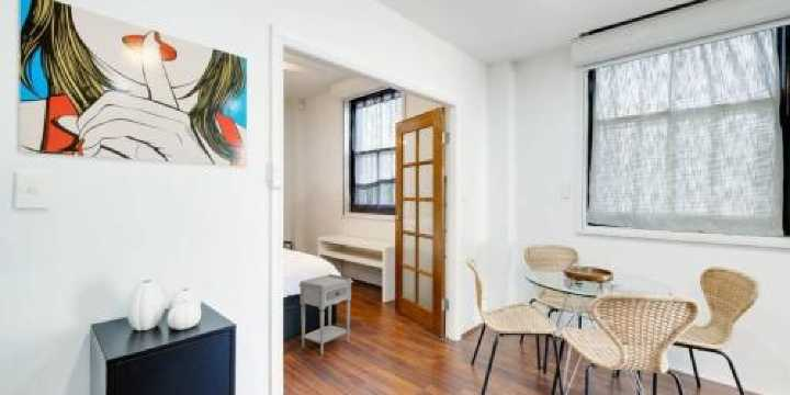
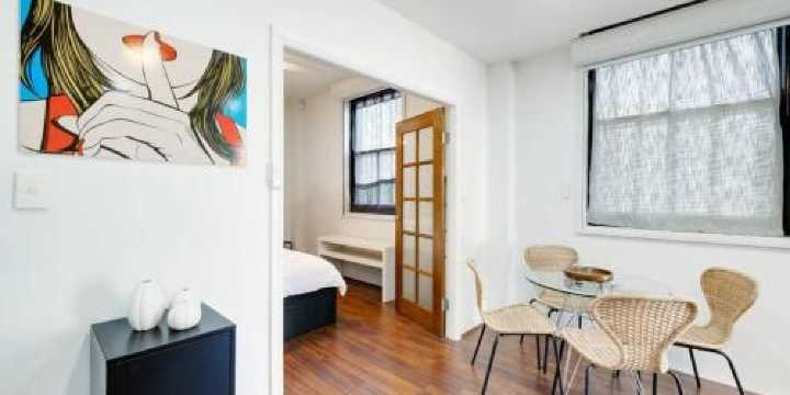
- nightstand [297,273,354,357]
